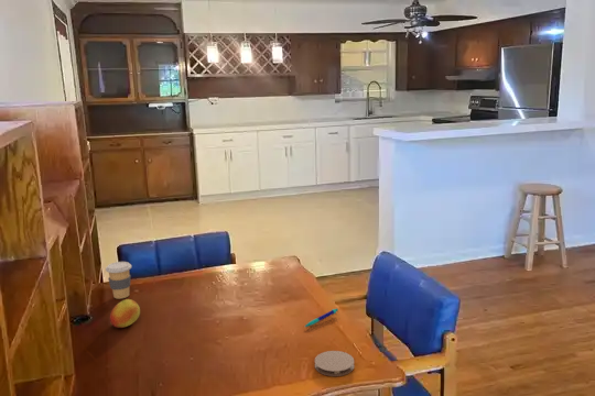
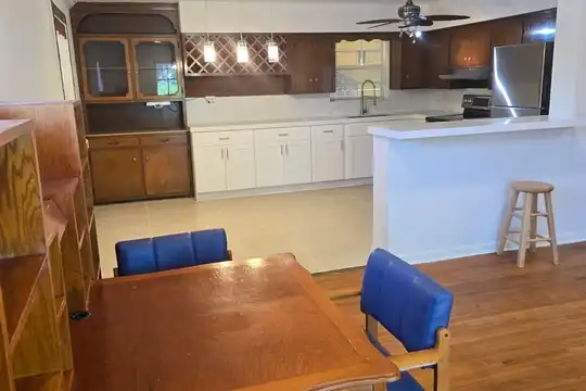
- pen [304,307,339,328]
- fruit [109,298,141,329]
- coaster [314,350,355,377]
- coffee cup [105,261,132,300]
